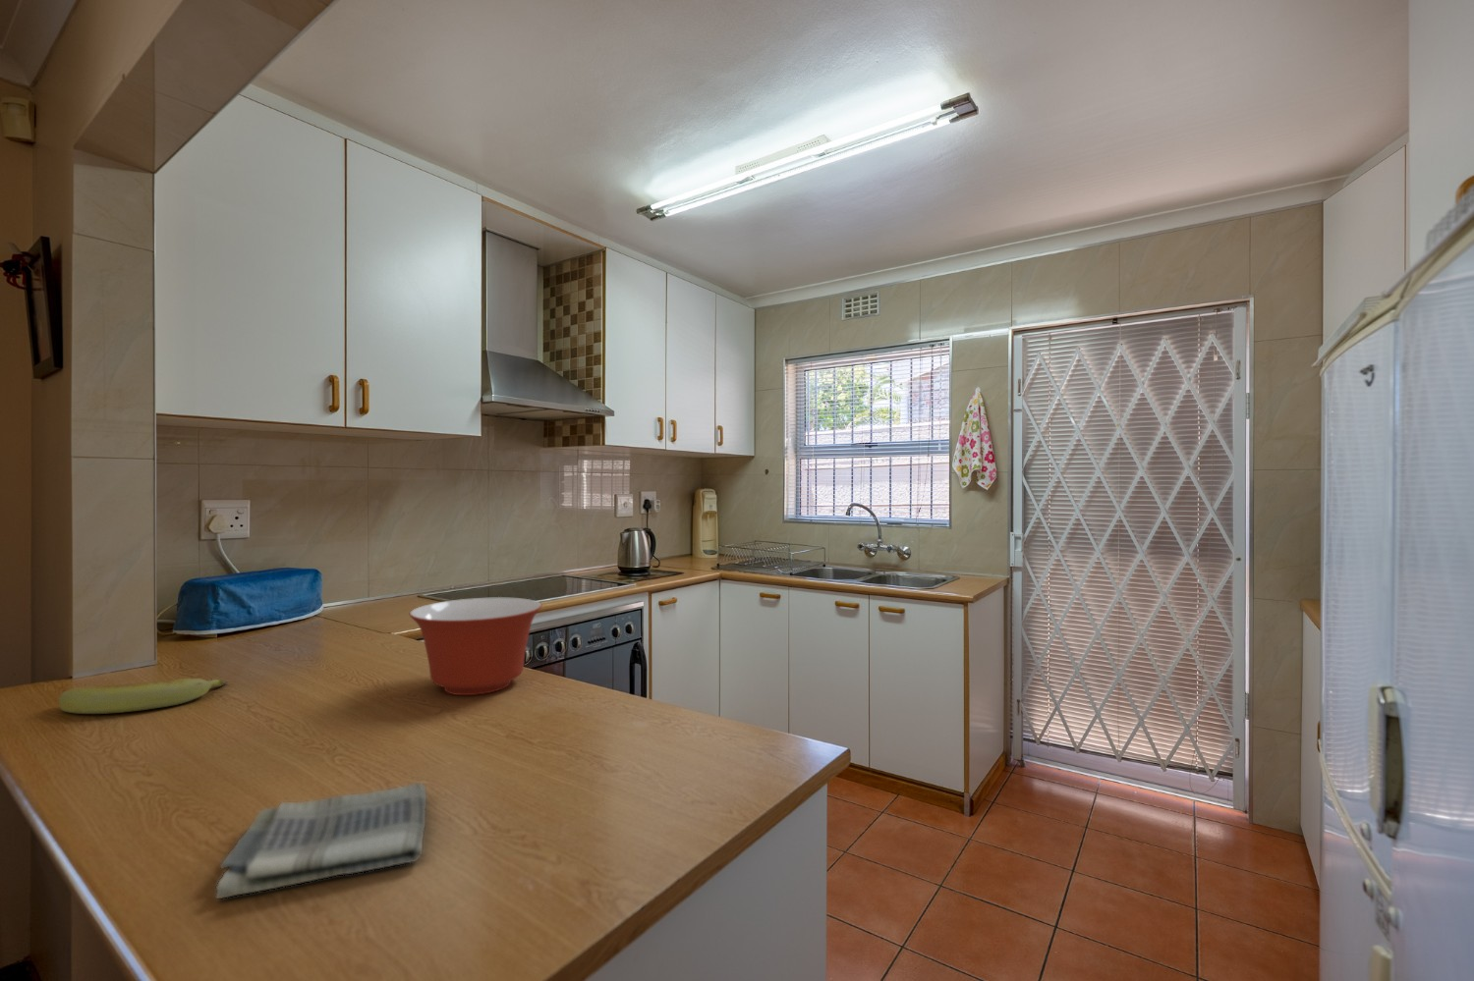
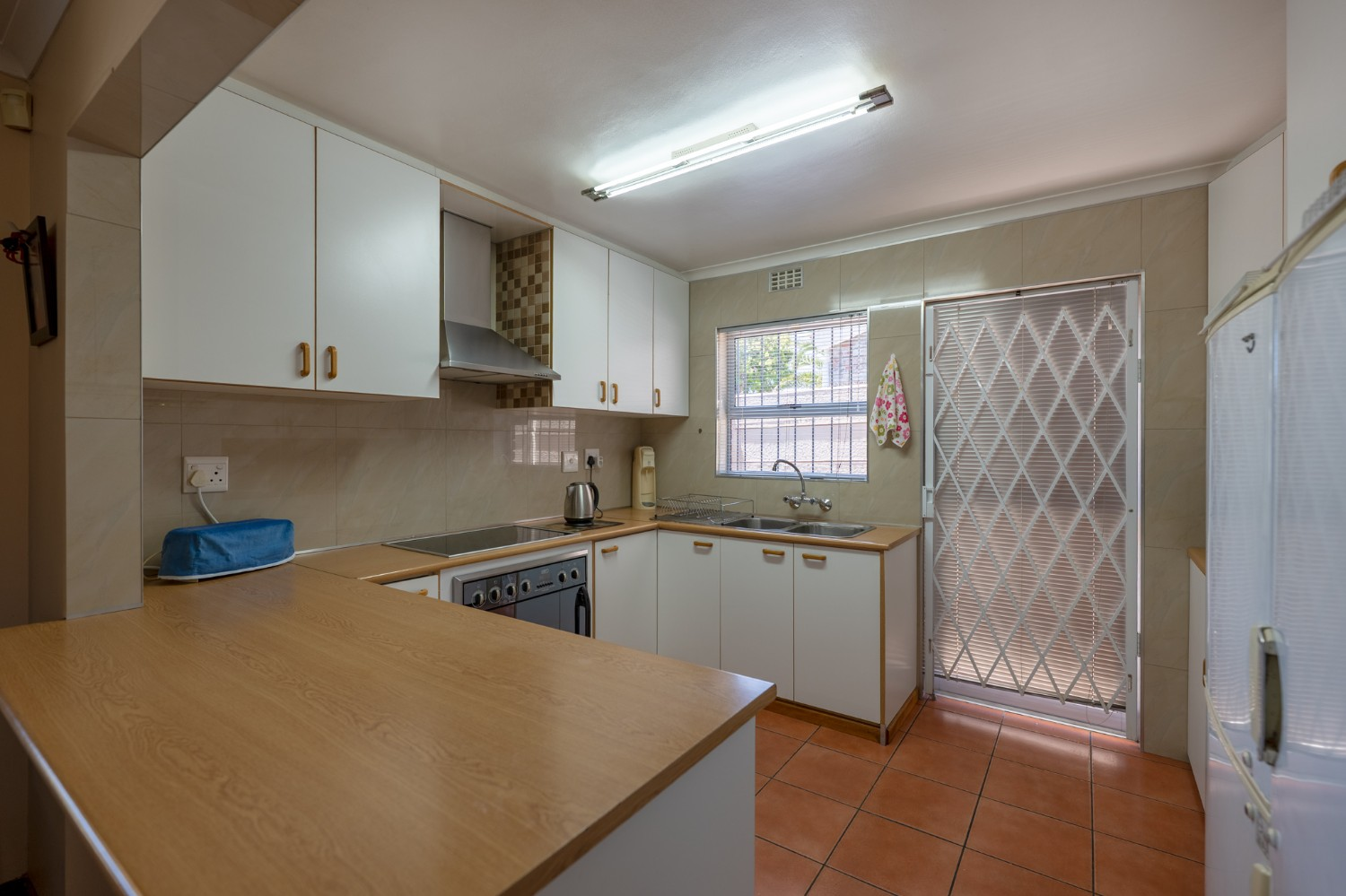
- dish towel [215,782,427,900]
- banana [58,678,229,715]
- mixing bowl [408,596,542,696]
